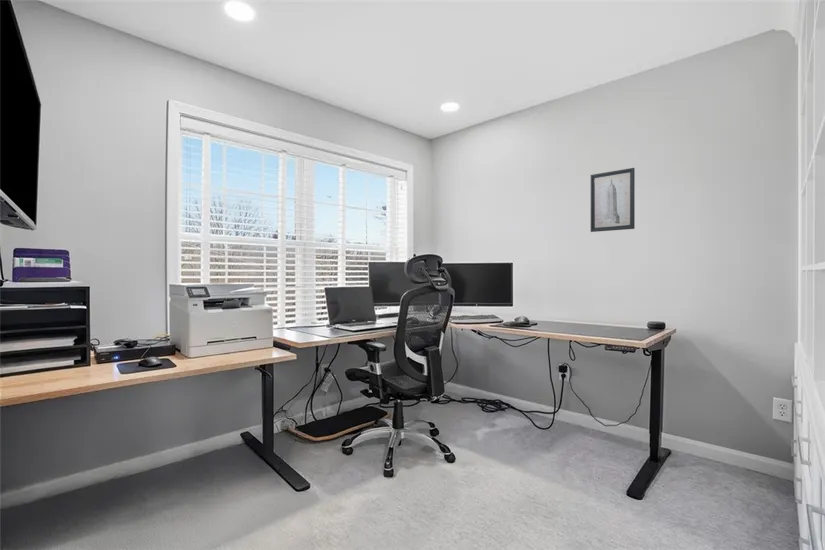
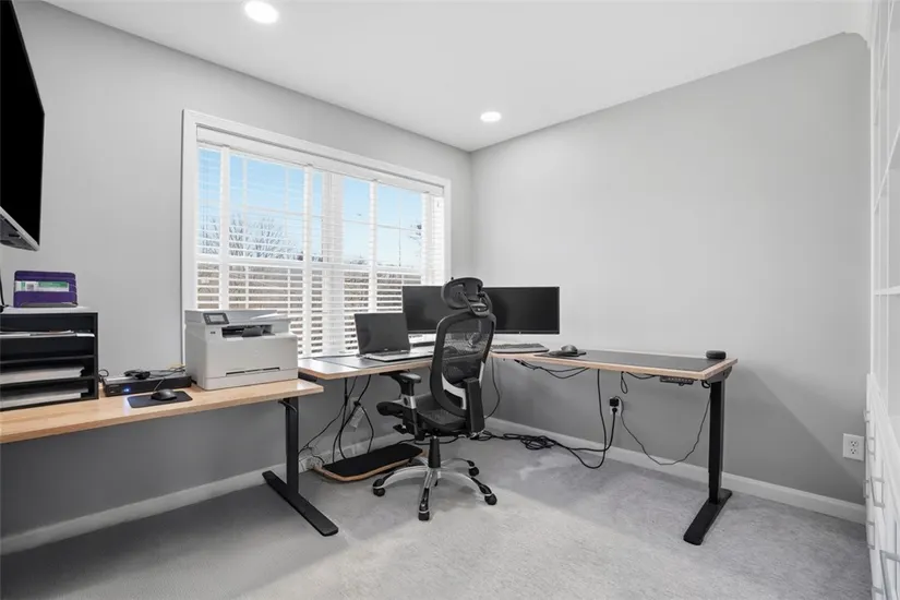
- wall art [590,167,636,233]
